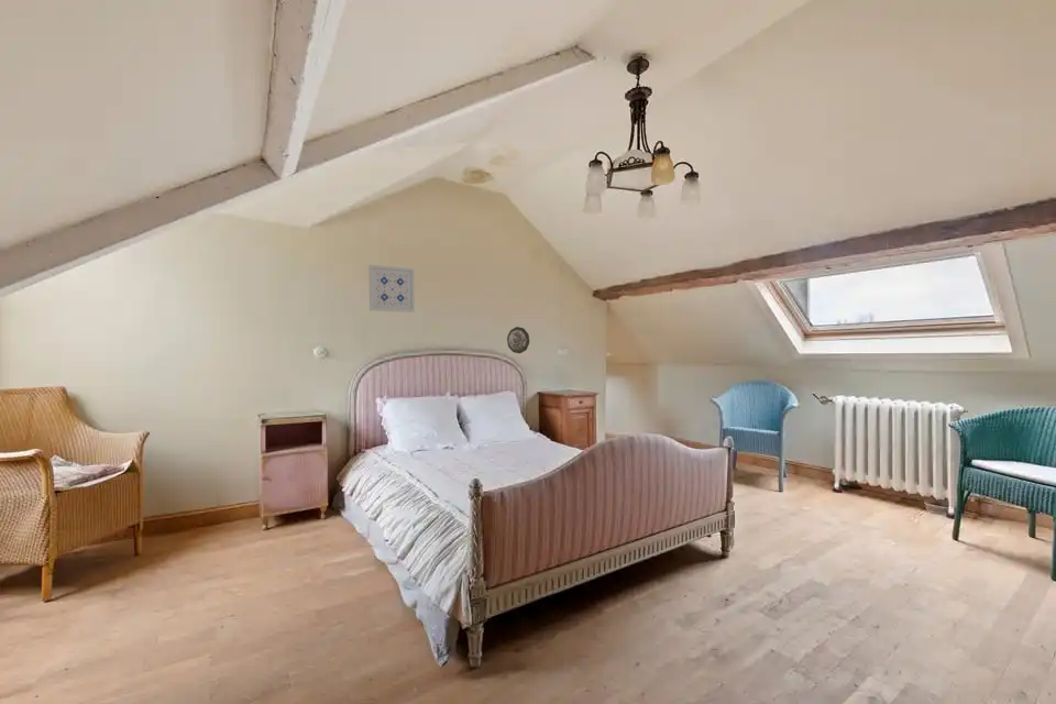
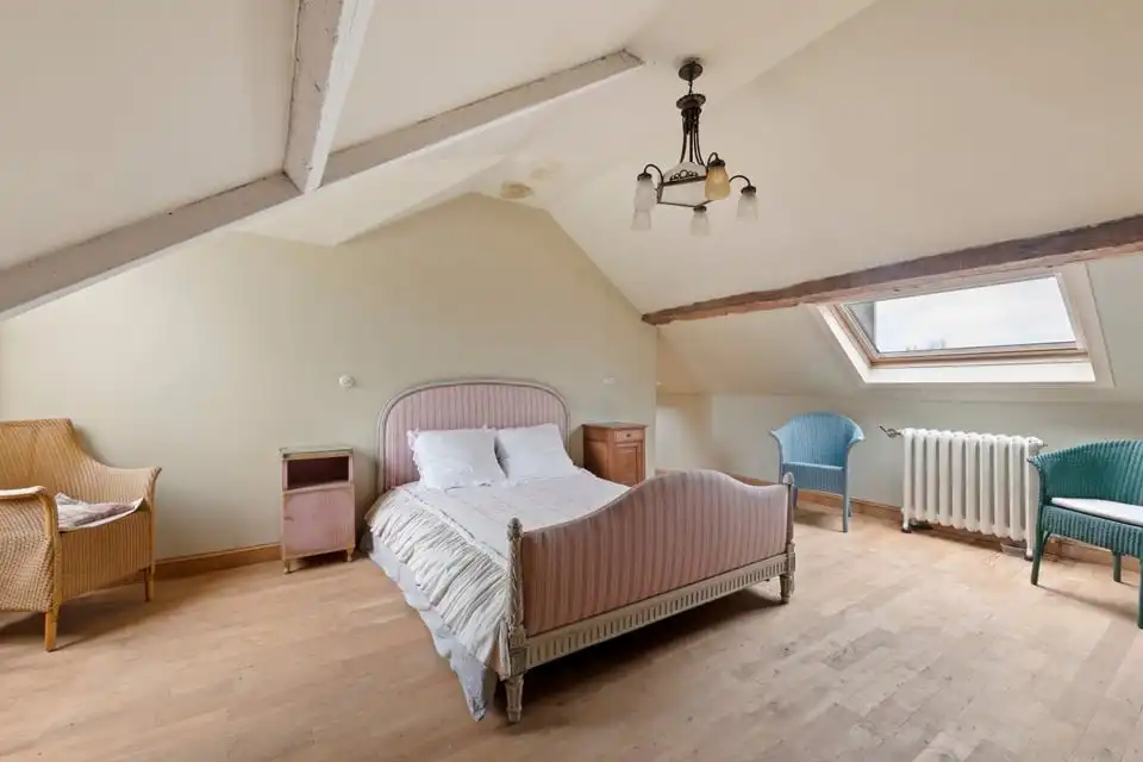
- decorative plate [506,326,530,354]
- wall art [369,264,416,314]
